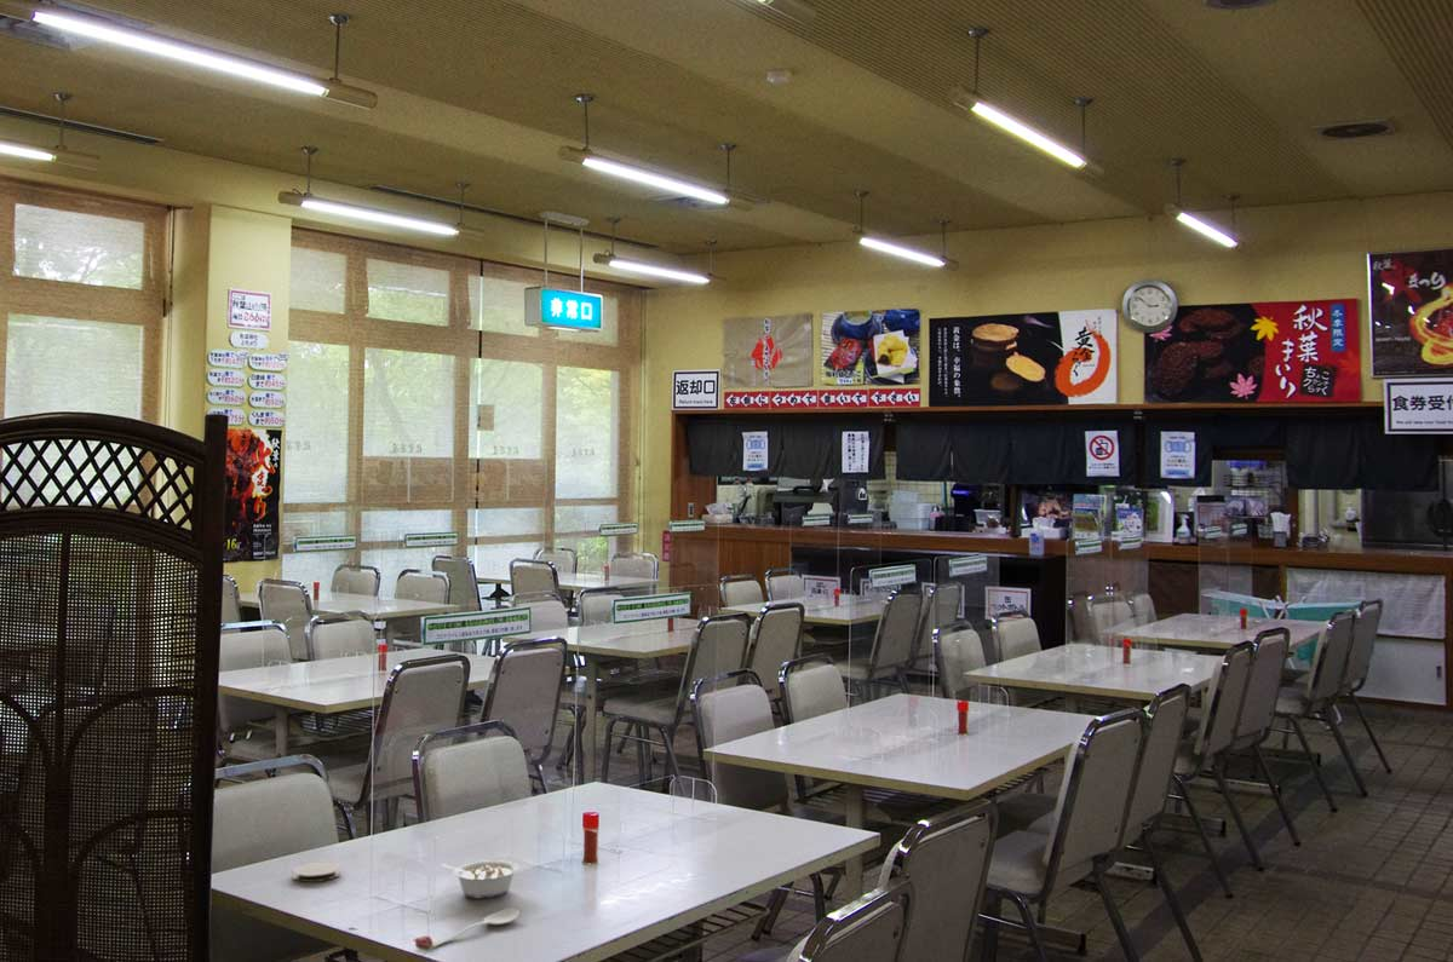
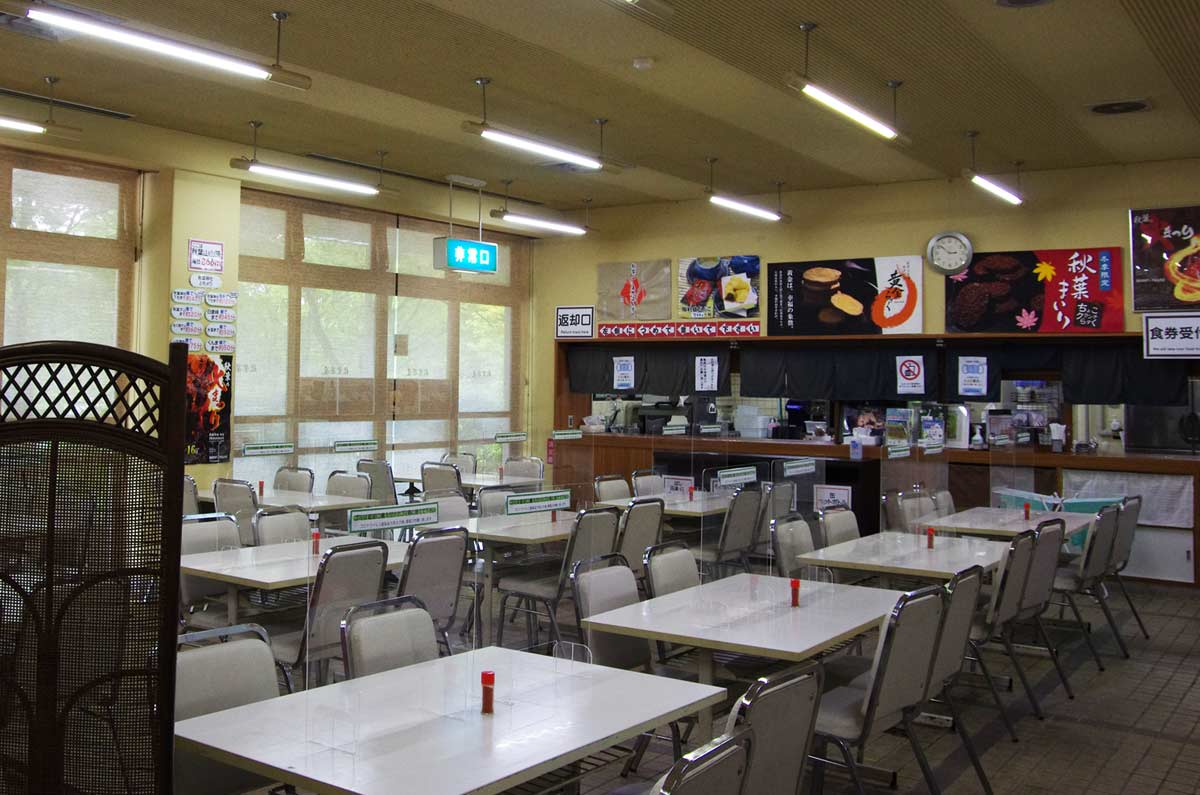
- legume [441,859,519,899]
- spoon [412,908,521,951]
- coaster [292,862,341,883]
